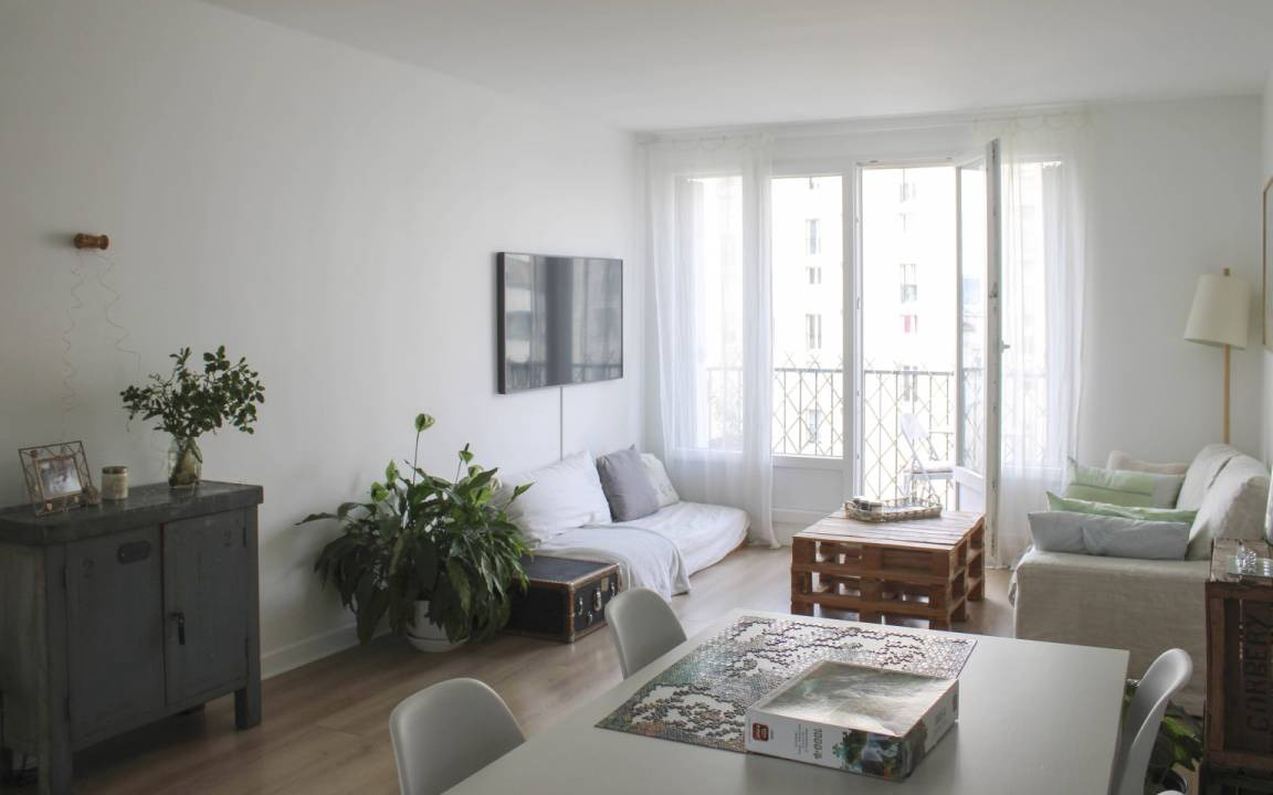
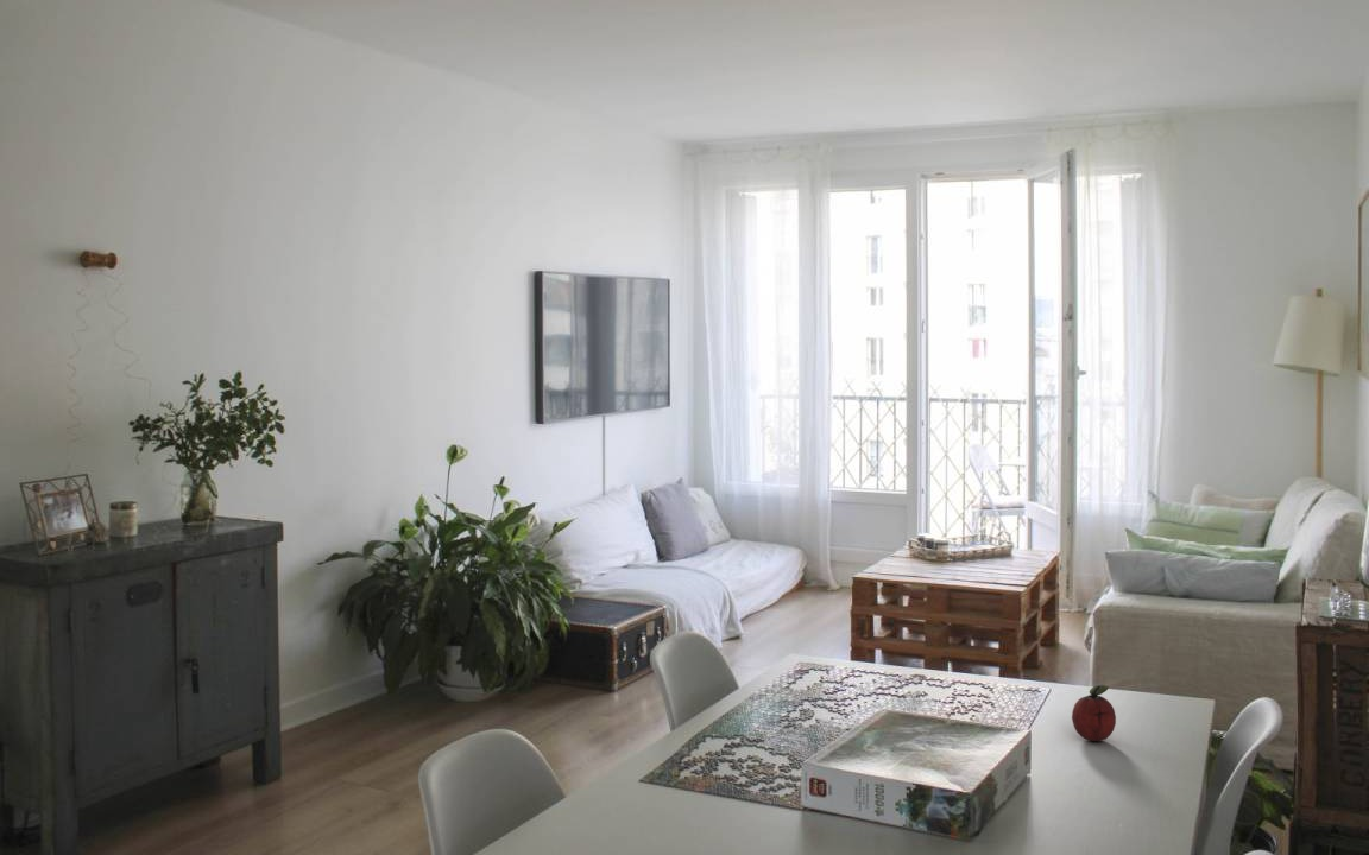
+ fruit [1071,684,1117,742]
